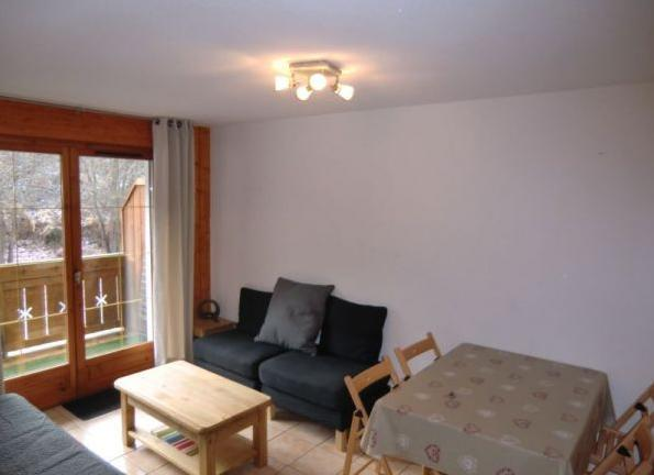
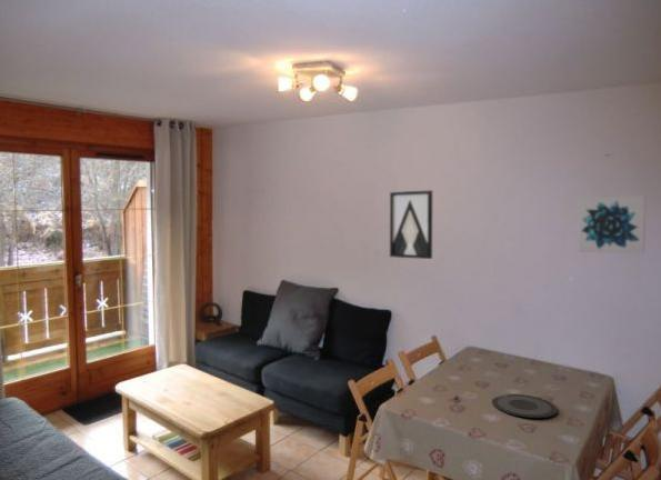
+ plate [491,393,559,419]
+ wall art [578,194,647,256]
+ wall art [389,189,433,260]
